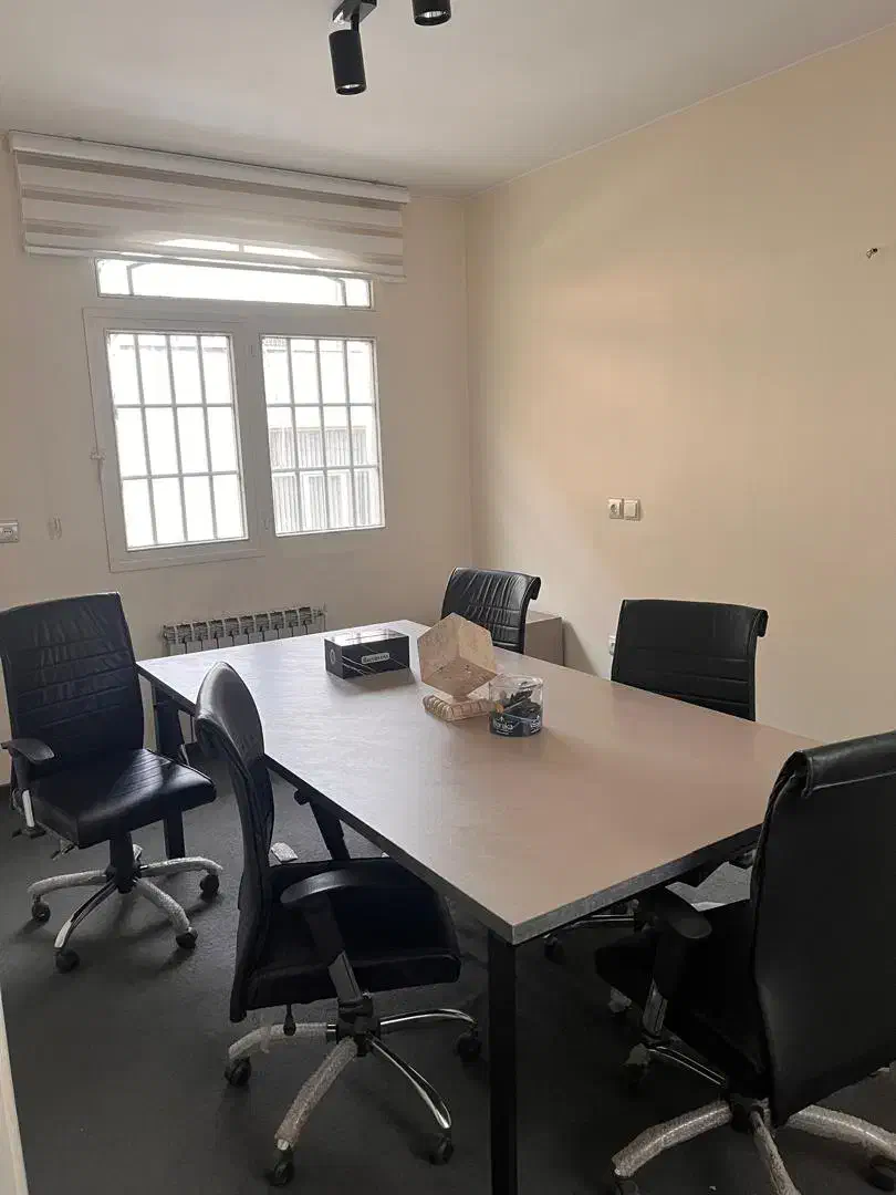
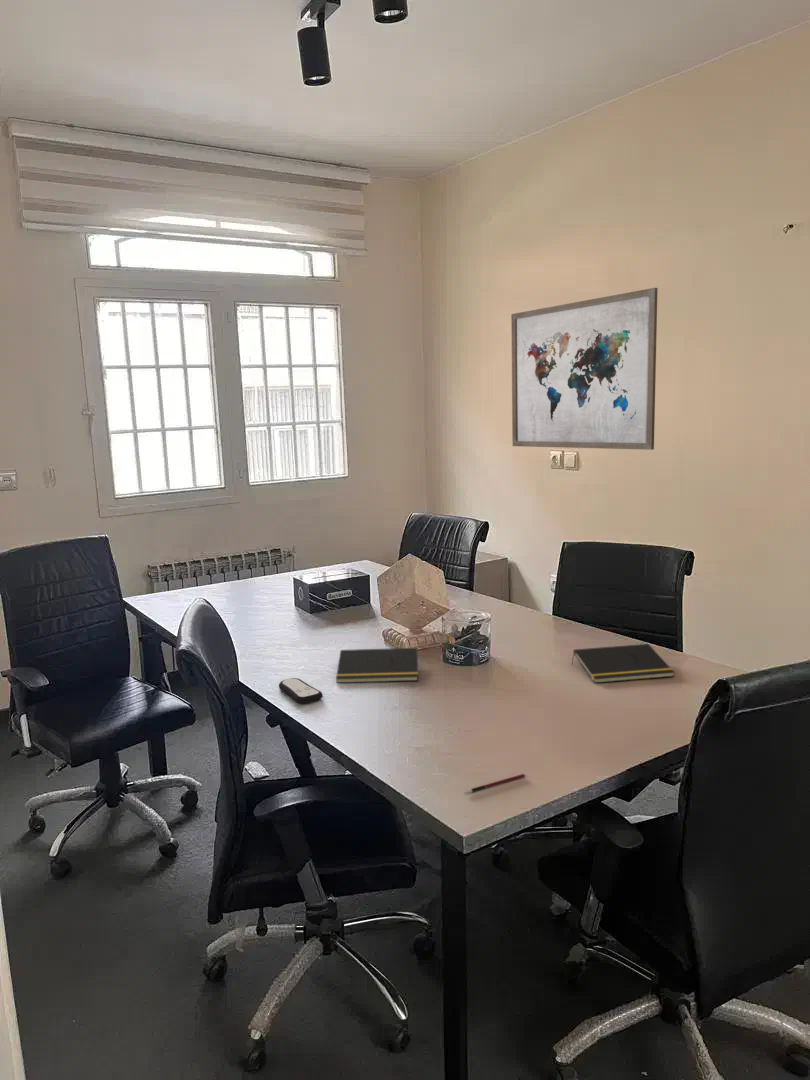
+ wall art [510,287,659,451]
+ notepad [335,647,419,684]
+ remote control [278,677,324,705]
+ notepad [570,643,676,684]
+ pen [463,773,527,794]
